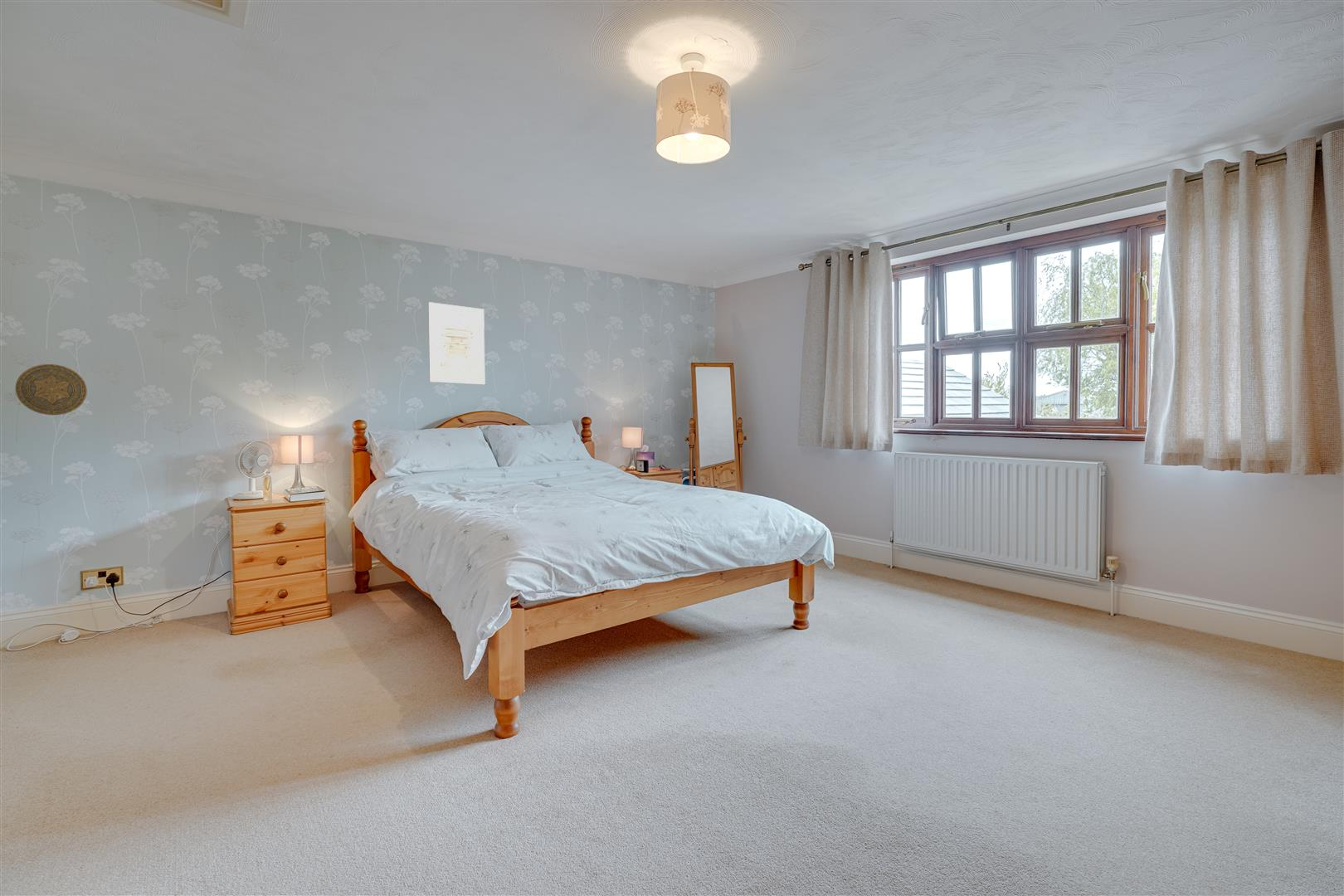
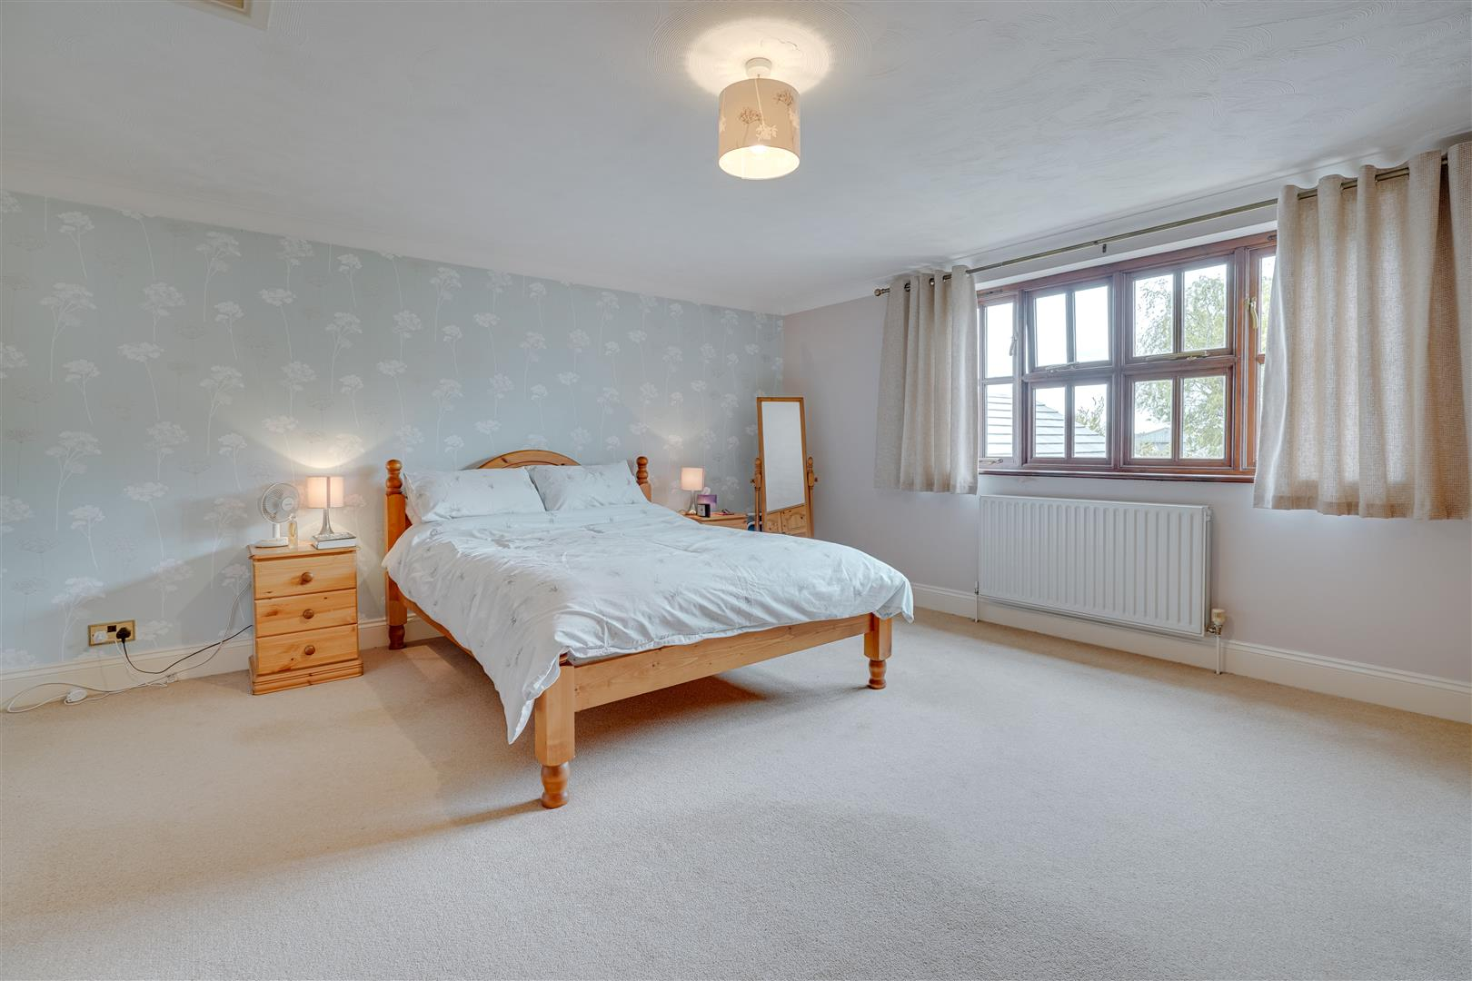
- decorative plate [15,363,88,416]
- wall art [427,301,485,385]
